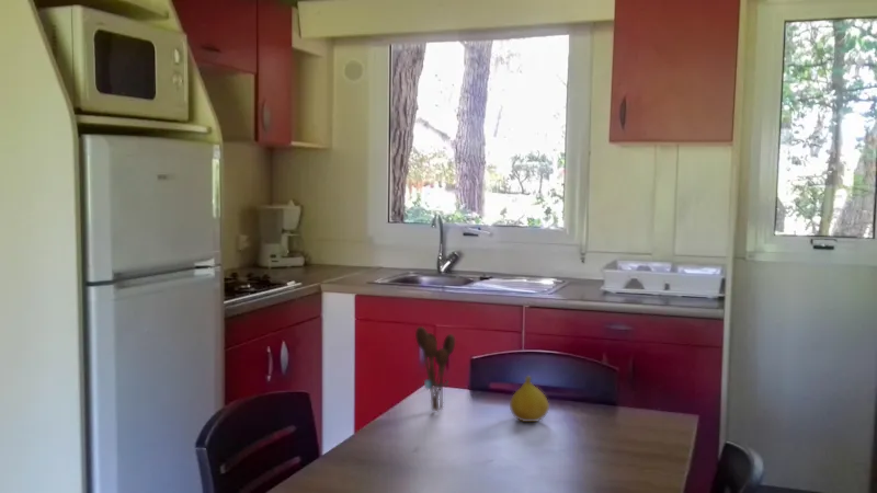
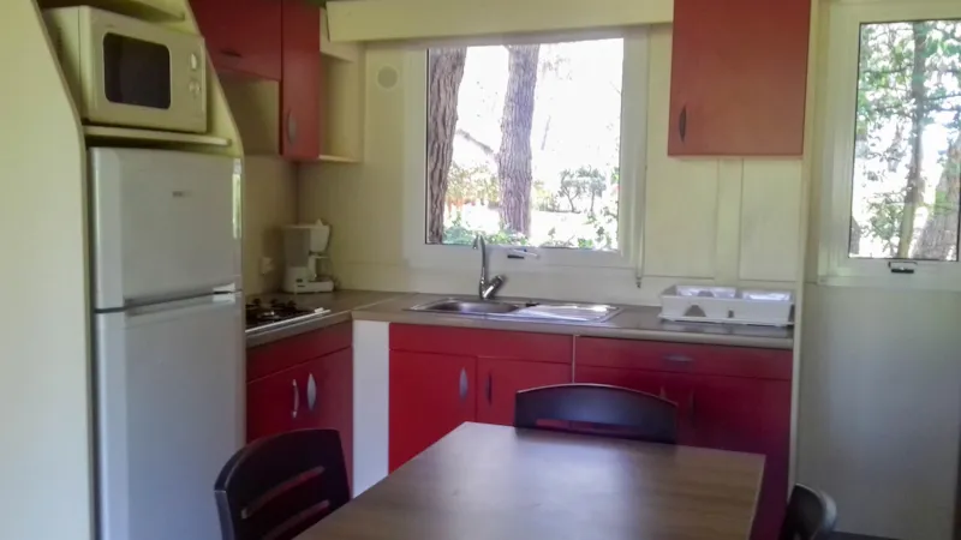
- fruit [509,375,550,423]
- utensil holder [414,325,456,412]
